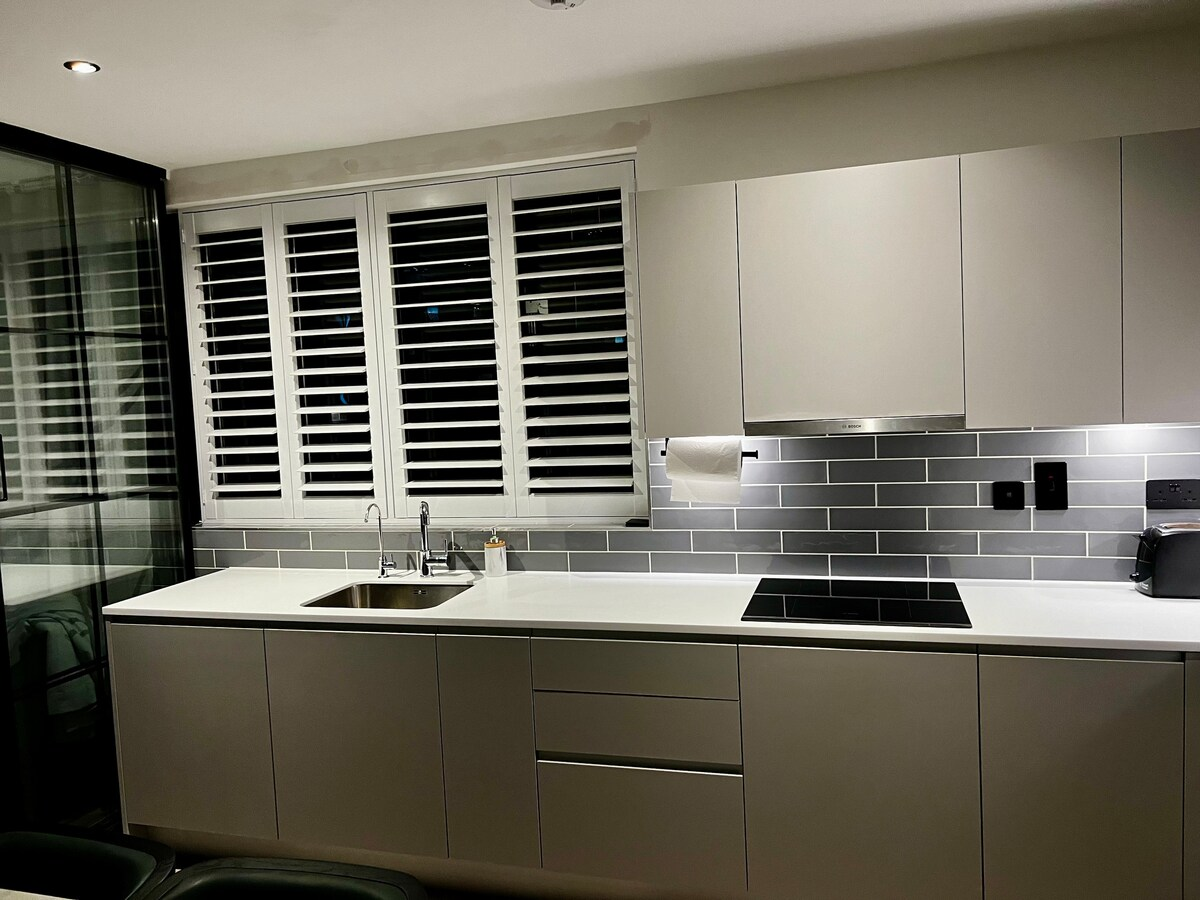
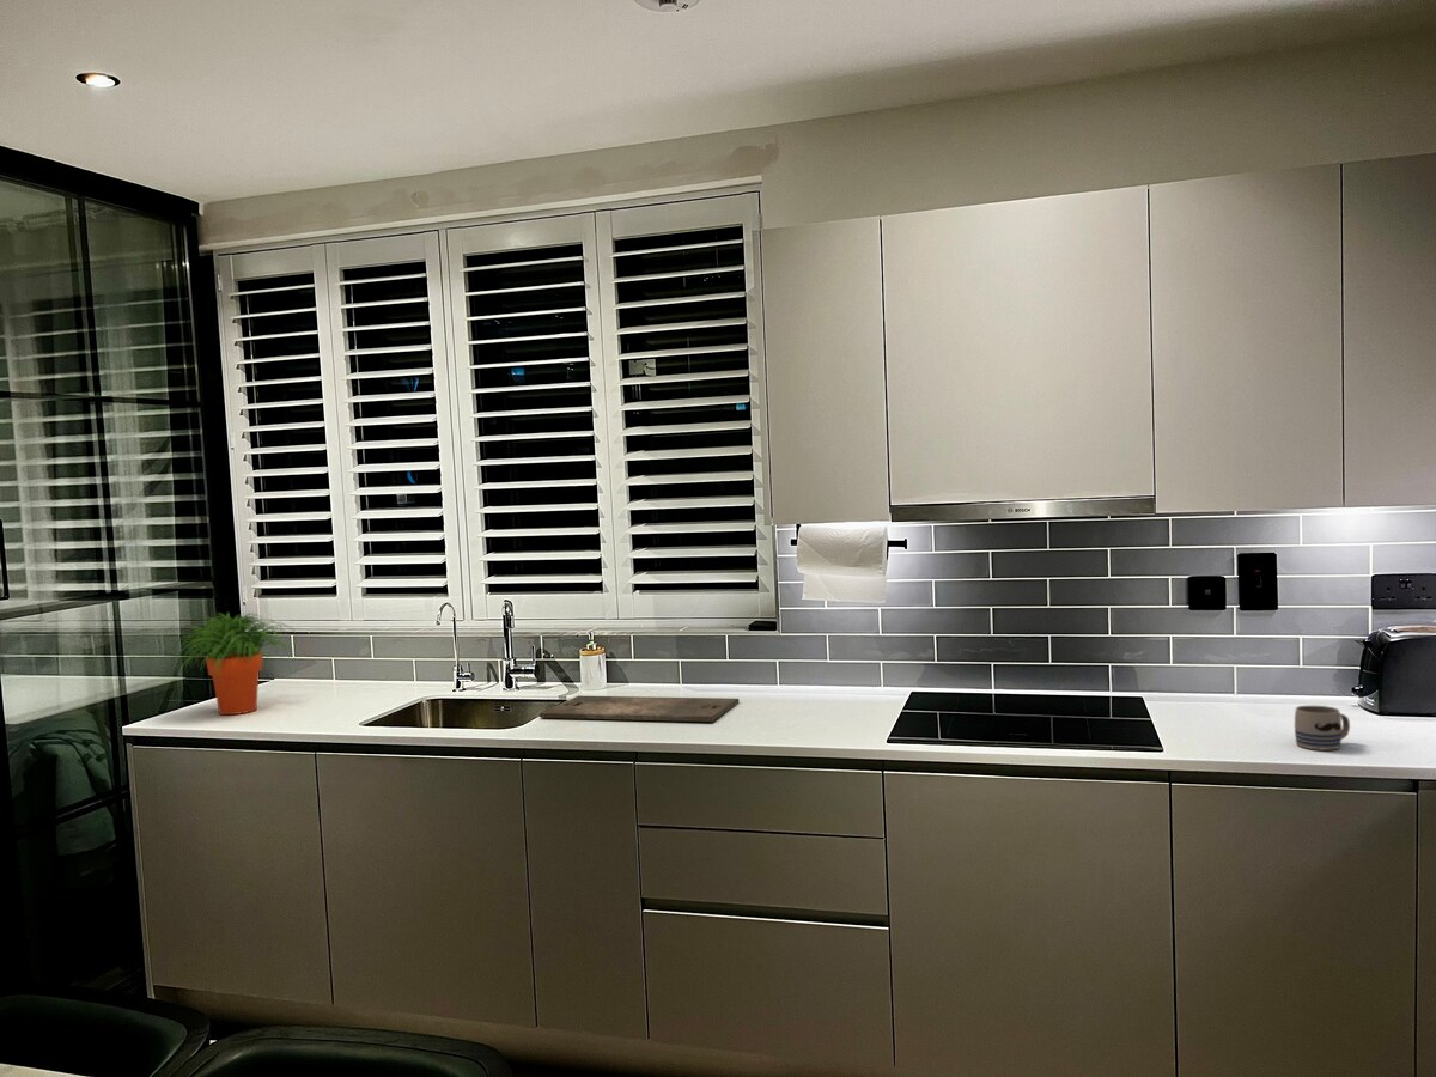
+ mug [1294,705,1351,752]
+ cutting board [538,694,741,723]
+ potted plant [172,611,297,716]
